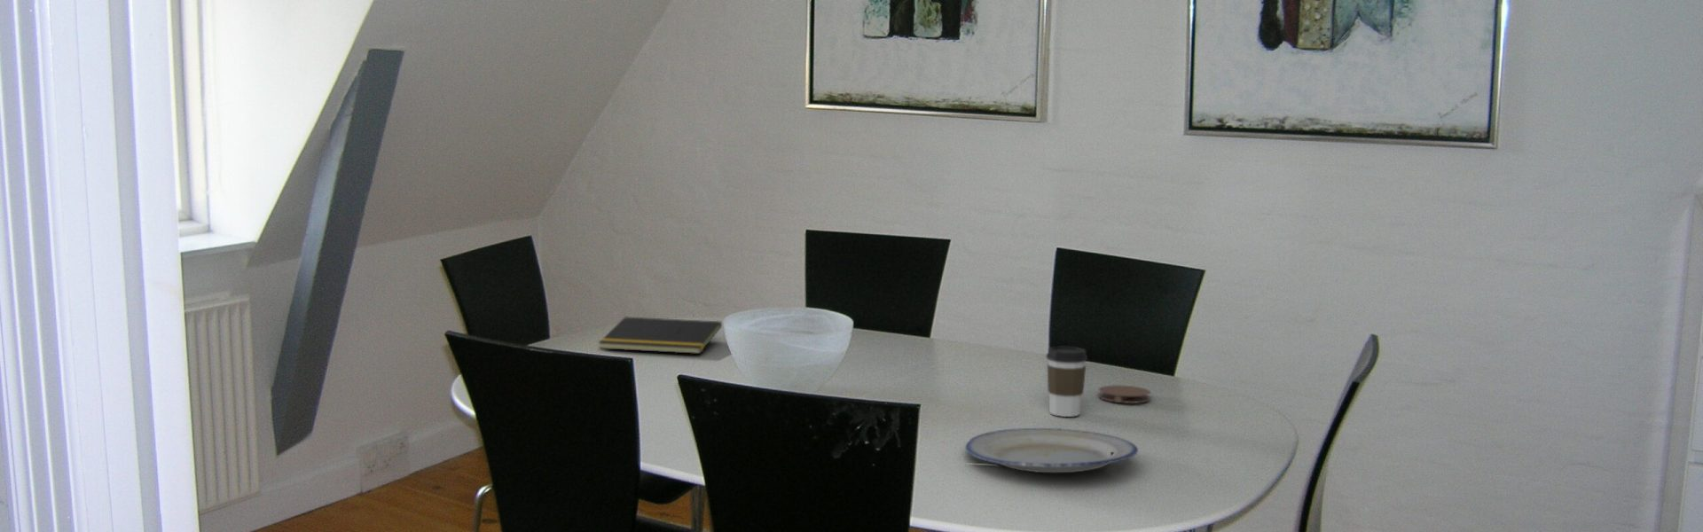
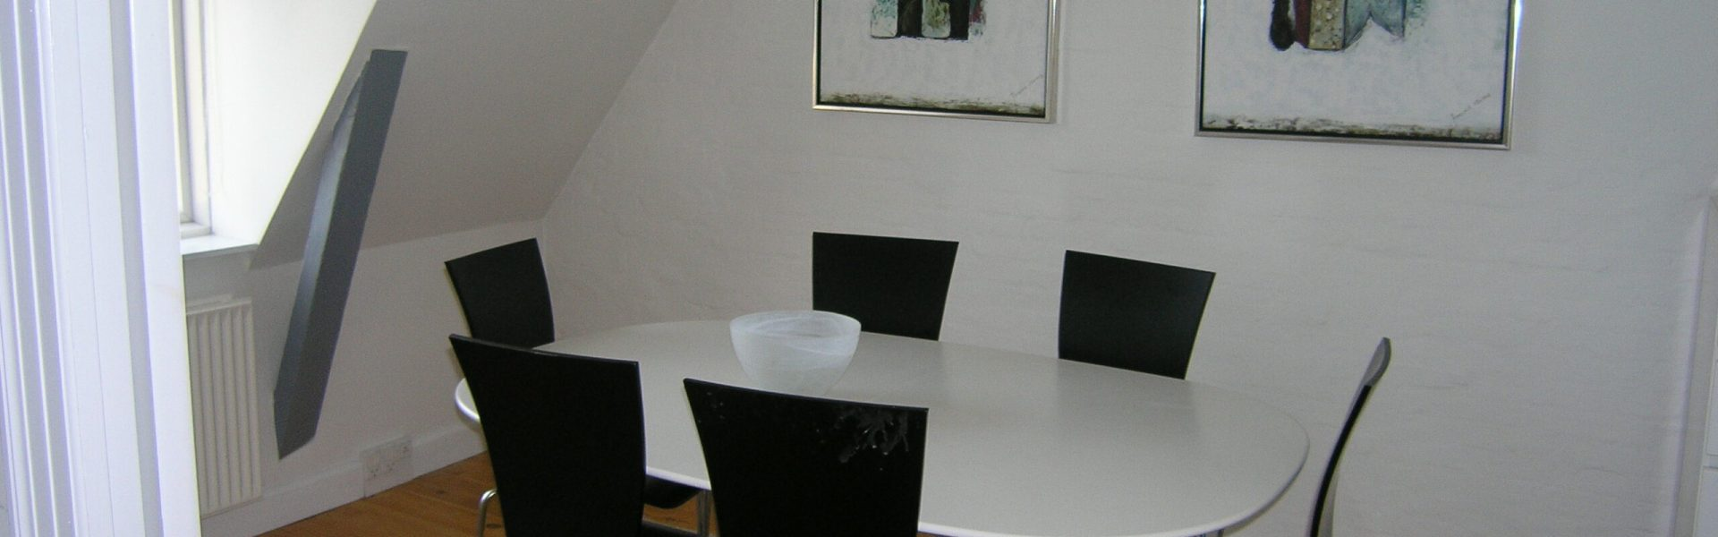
- plate [966,428,1139,473]
- coaster [1097,384,1151,404]
- notepad [597,317,723,355]
- coffee cup [1046,345,1088,418]
